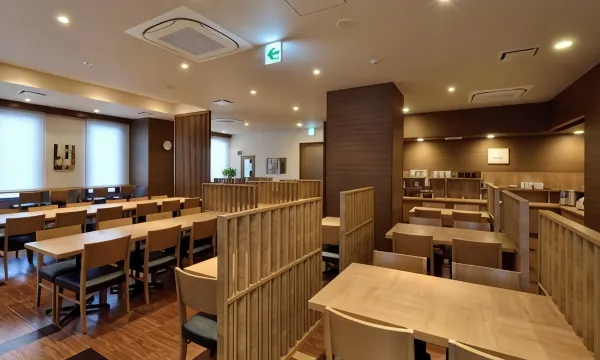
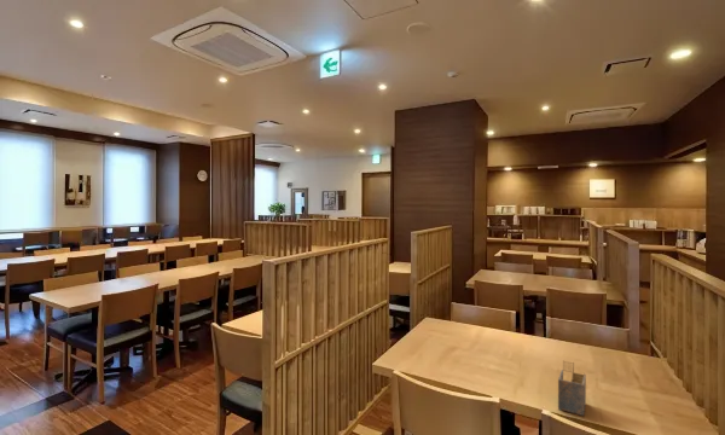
+ napkin holder [557,359,587,417]
